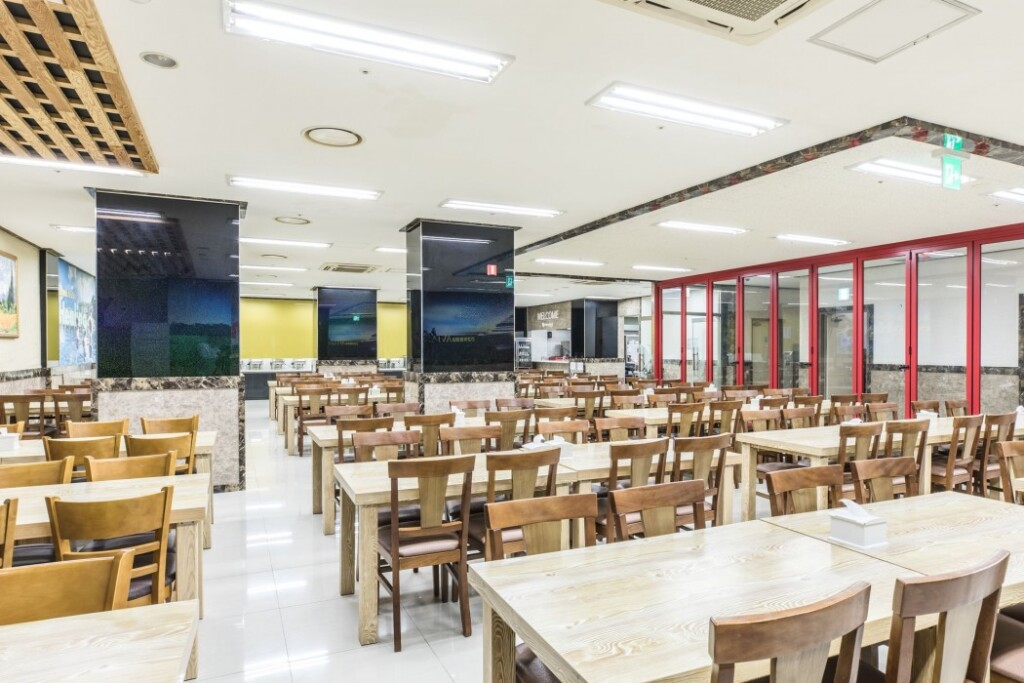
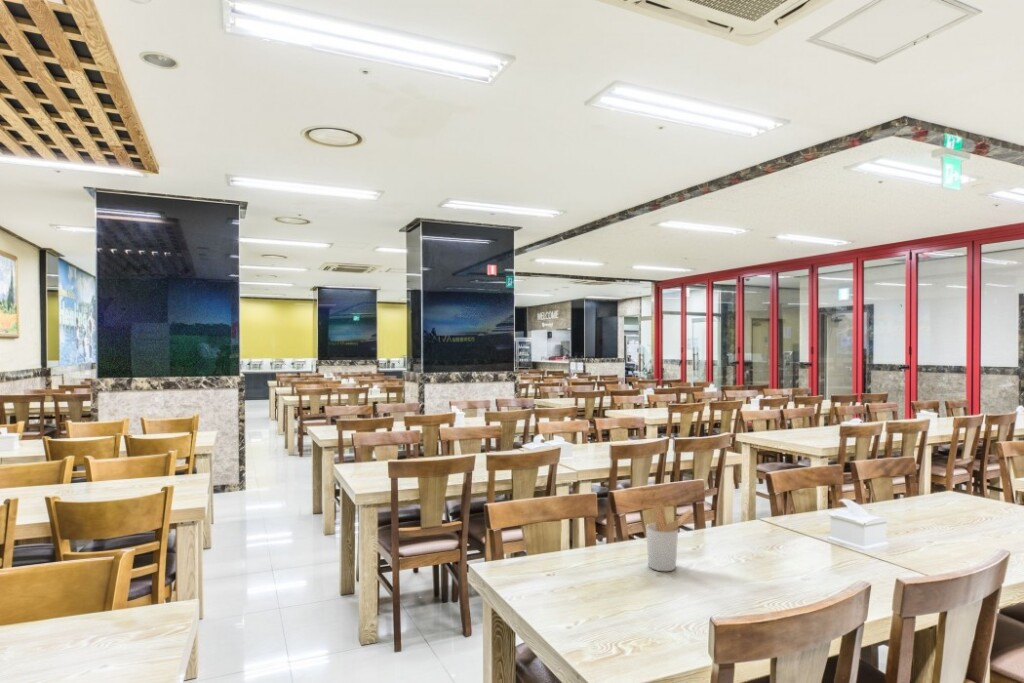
+ utensil holder [645,503,693,572]
